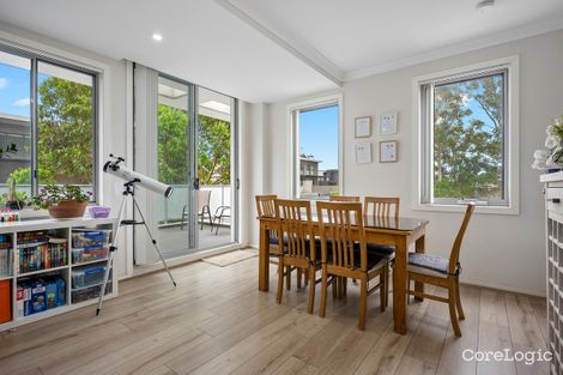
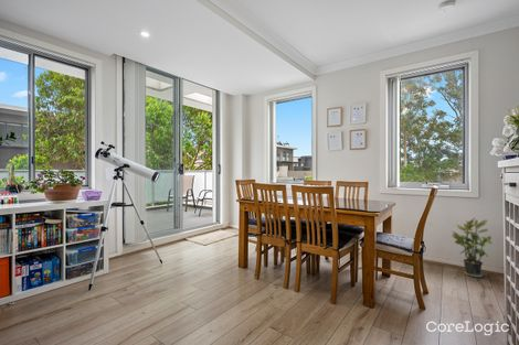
+ potted plant [451,217,494,278]
